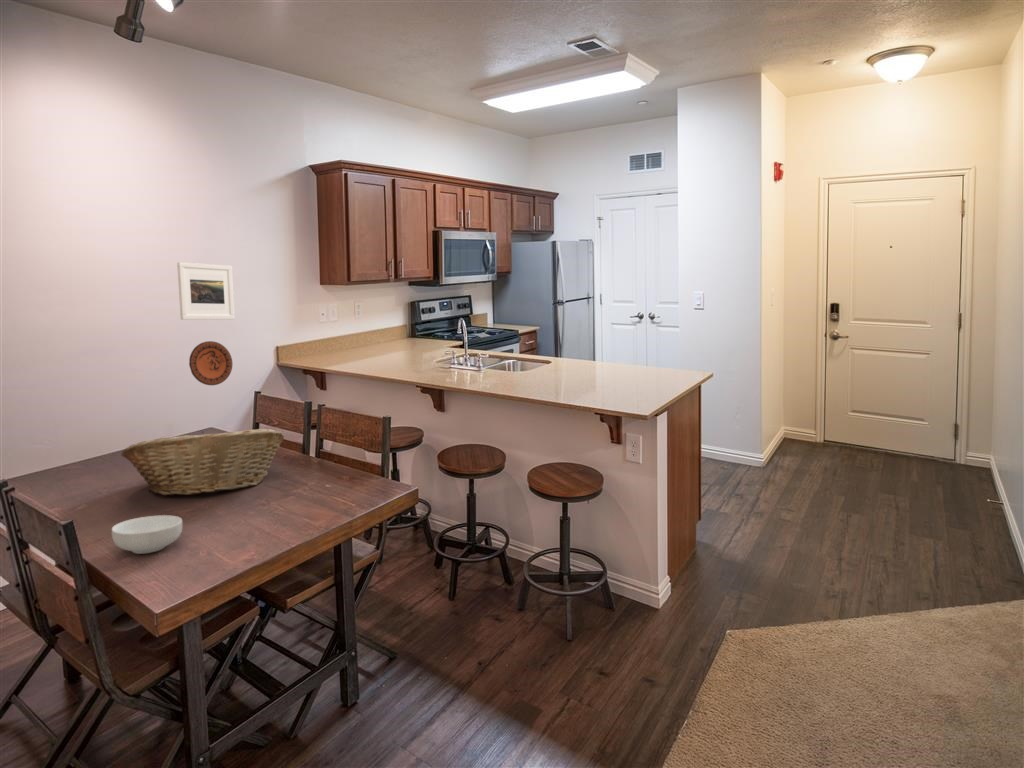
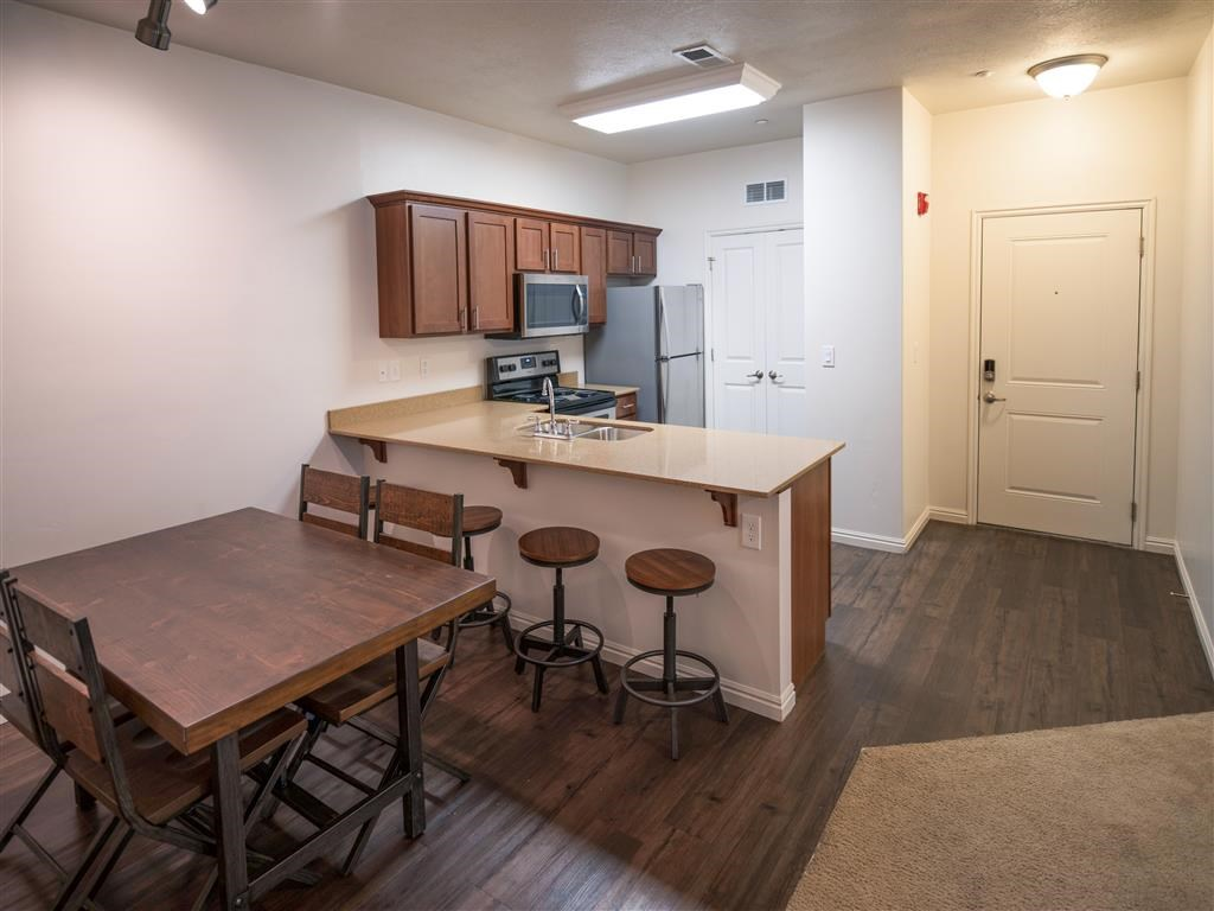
- decorative plate [188,340,233,386]
- cereal bowl [111,514,183,555]
- fruit basket [120,428,285,496]
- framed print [176,261,236,321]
